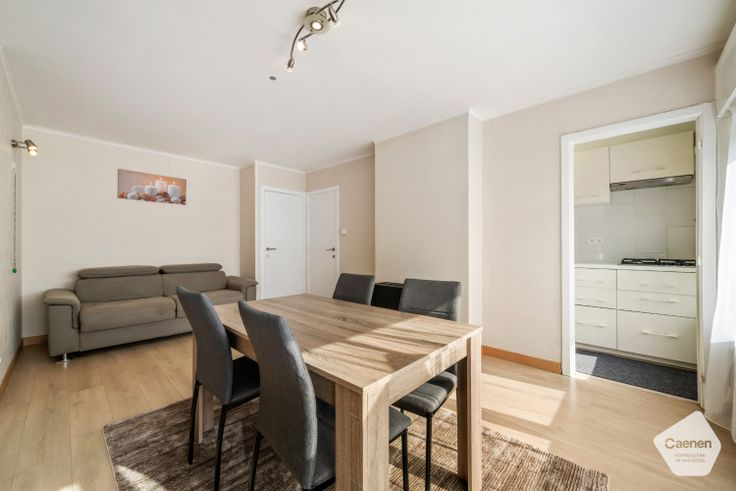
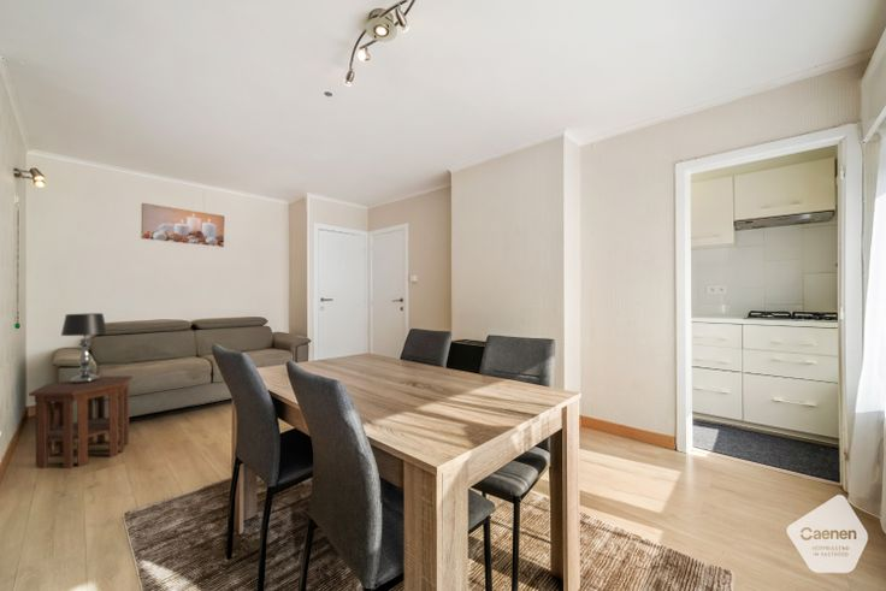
+ side table [28,374,134,469]
+ table lamp [60,312,108,384]
